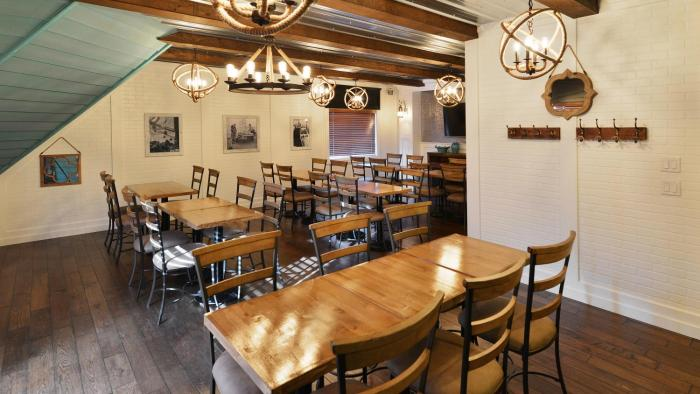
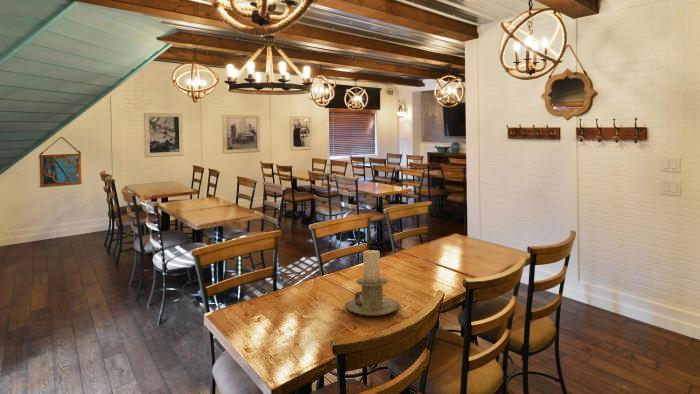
+ candle holder [344,249,401,317]
